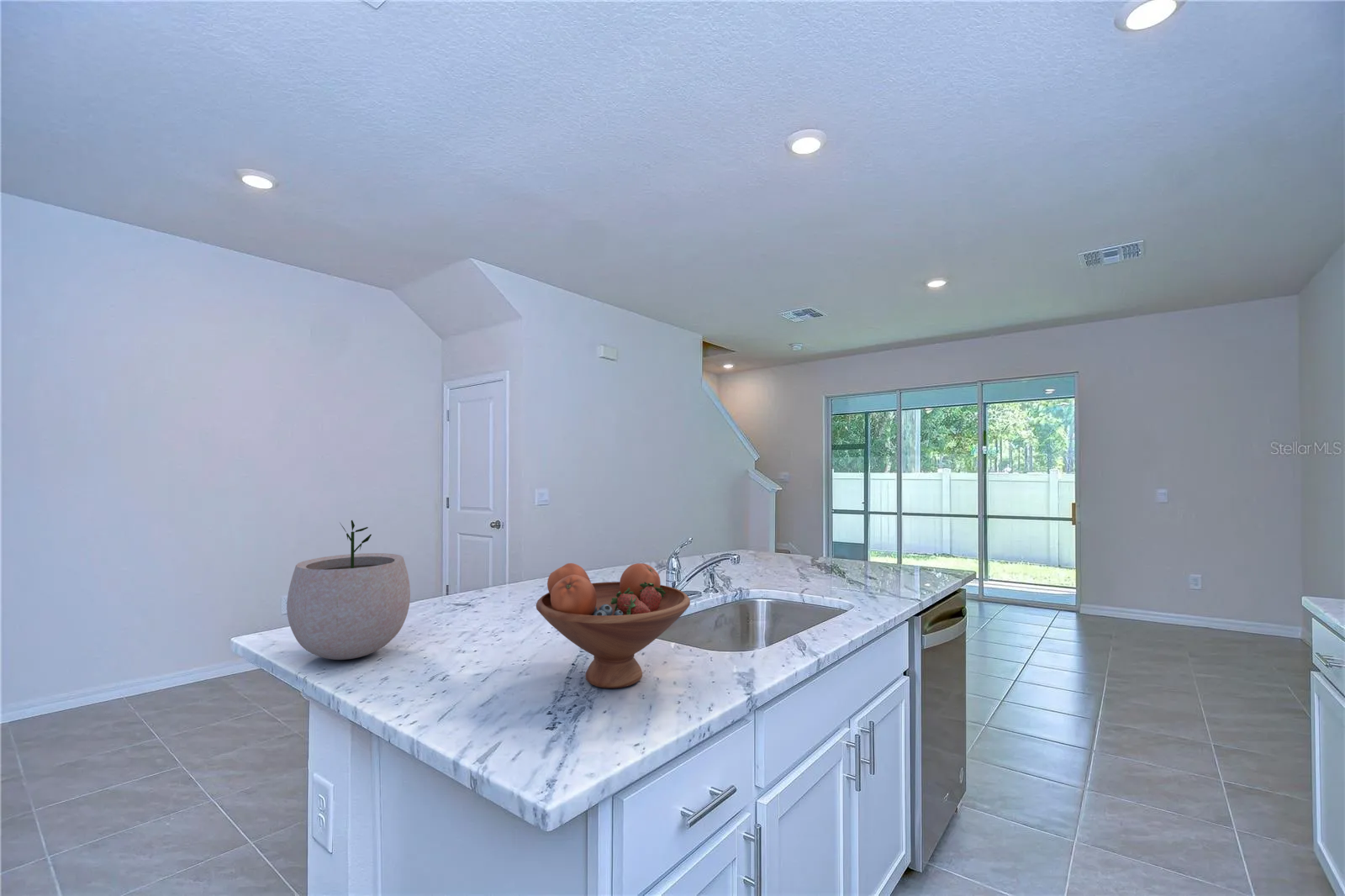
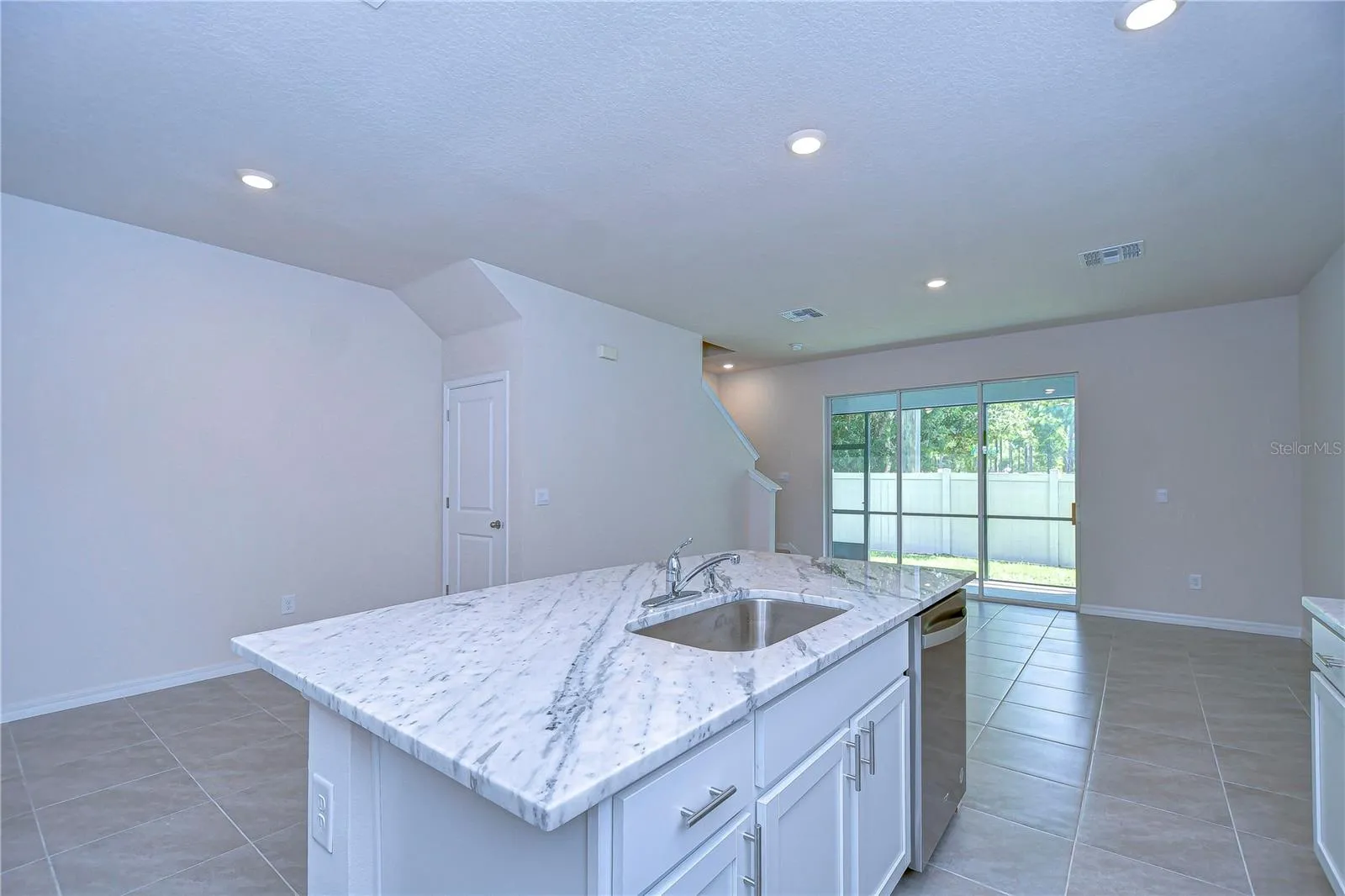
- fruit bowl [535,562,691,689]
- plant pot [286,519,411,661]
